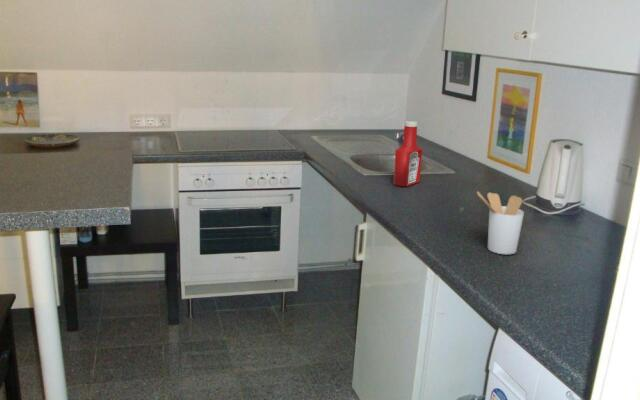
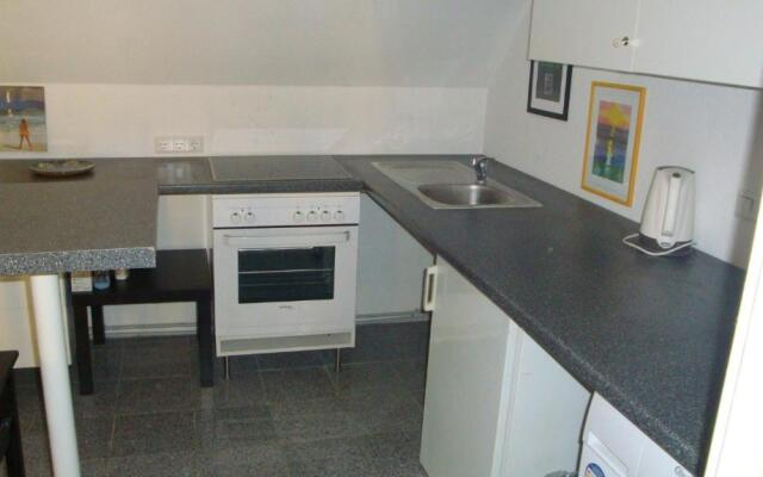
- soap bottle [392,120,423,187]
- utensil holder [476,190,525,255]
